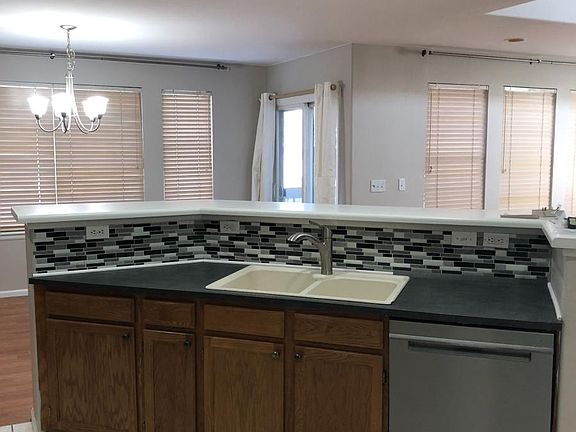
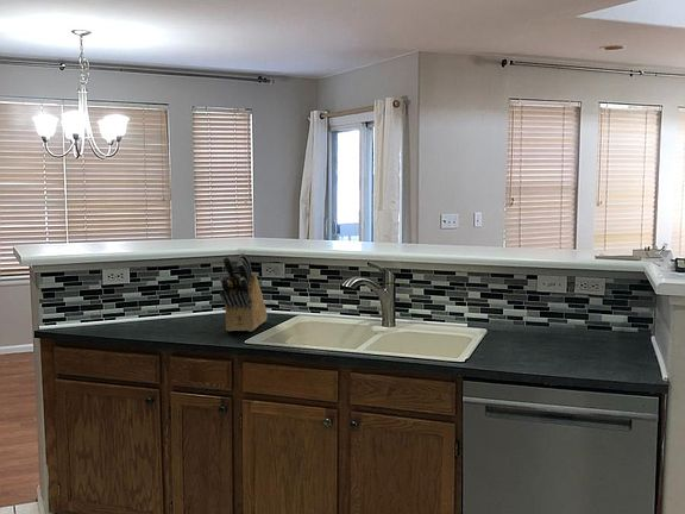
+ knife block [219,252,269,333]
